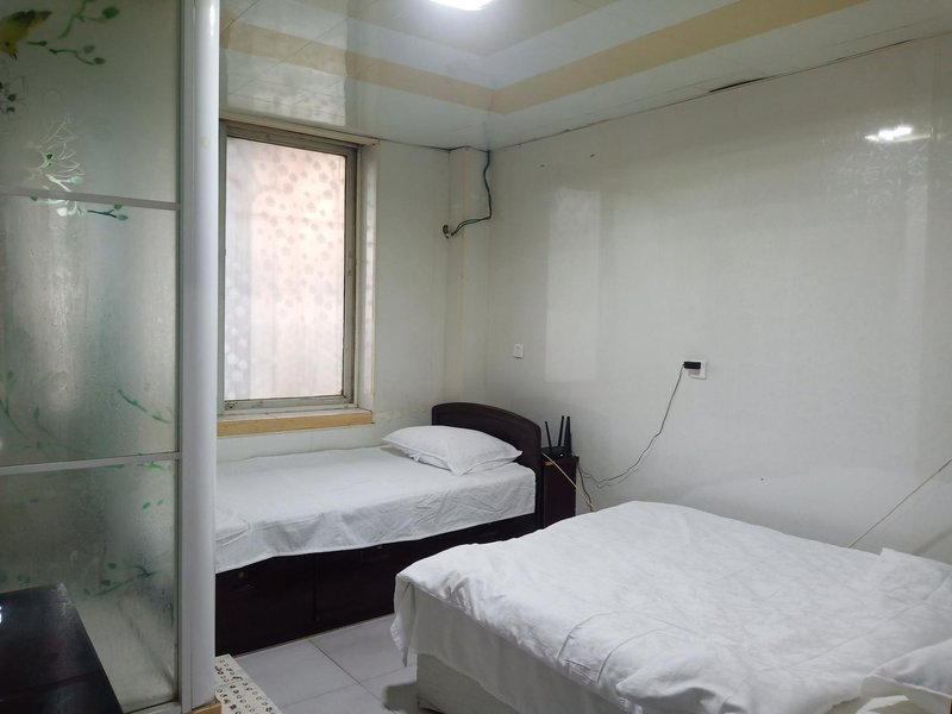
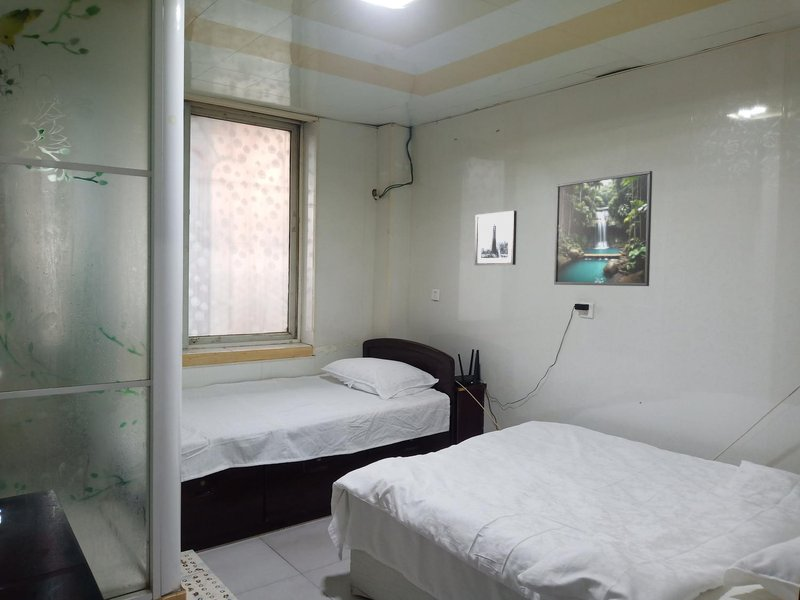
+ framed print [553,170,653,287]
+ wall art [474,210,518,266]
